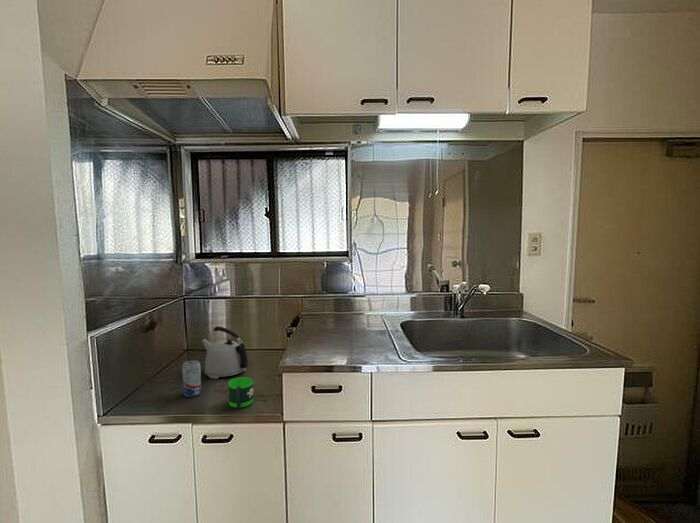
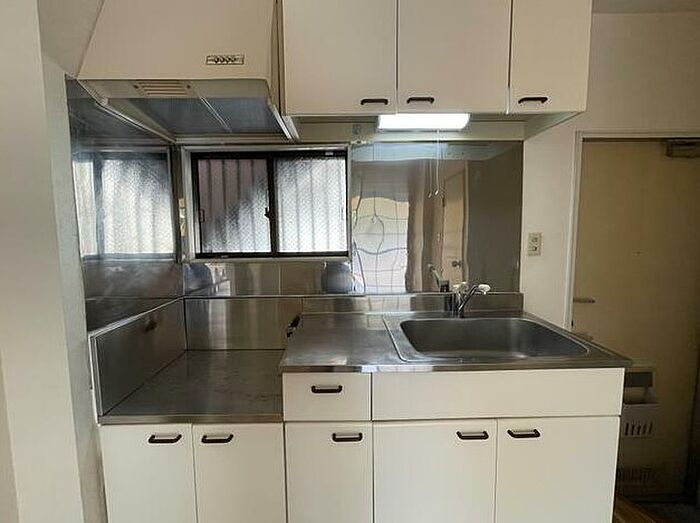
- beverage can [181,359,202,398]
- kettle [201,325,249,380]
- mug [227,376,254,410]
